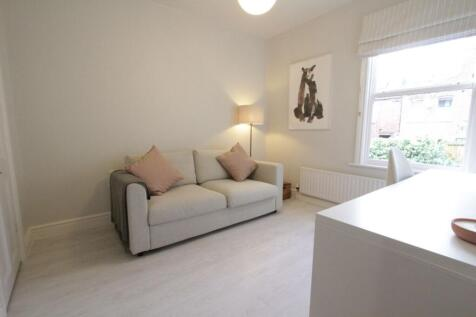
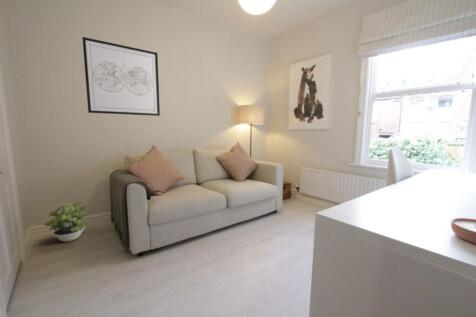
+ wall art [81,36,161,117]
+ potted plant [43,201,88,243]
